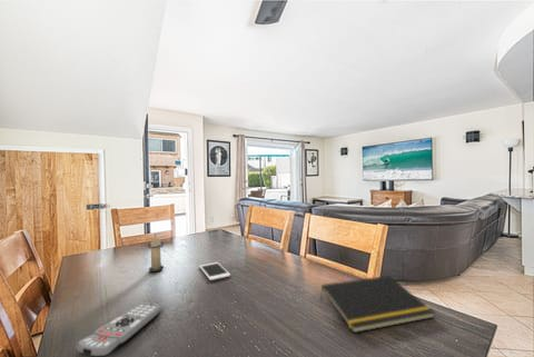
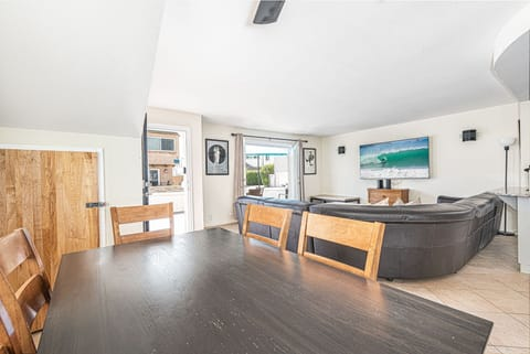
- cell phone [198,261,231,281]
- remote control [76,301,162,357]
- candle [147,232,166,274]
- notepad [319,275,436,334]
